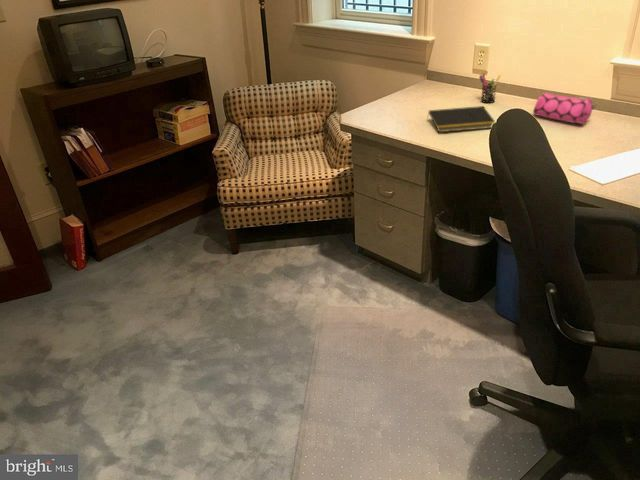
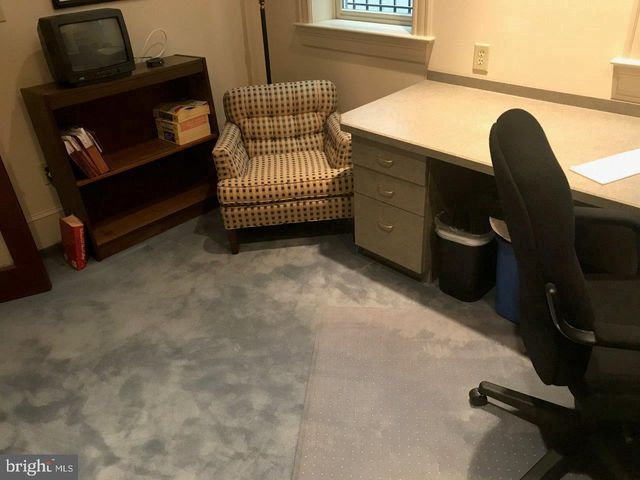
- pencil case [532,92,597,125]
- pen holder [478,72,501,104]
- notepad [426,105,496,133]
